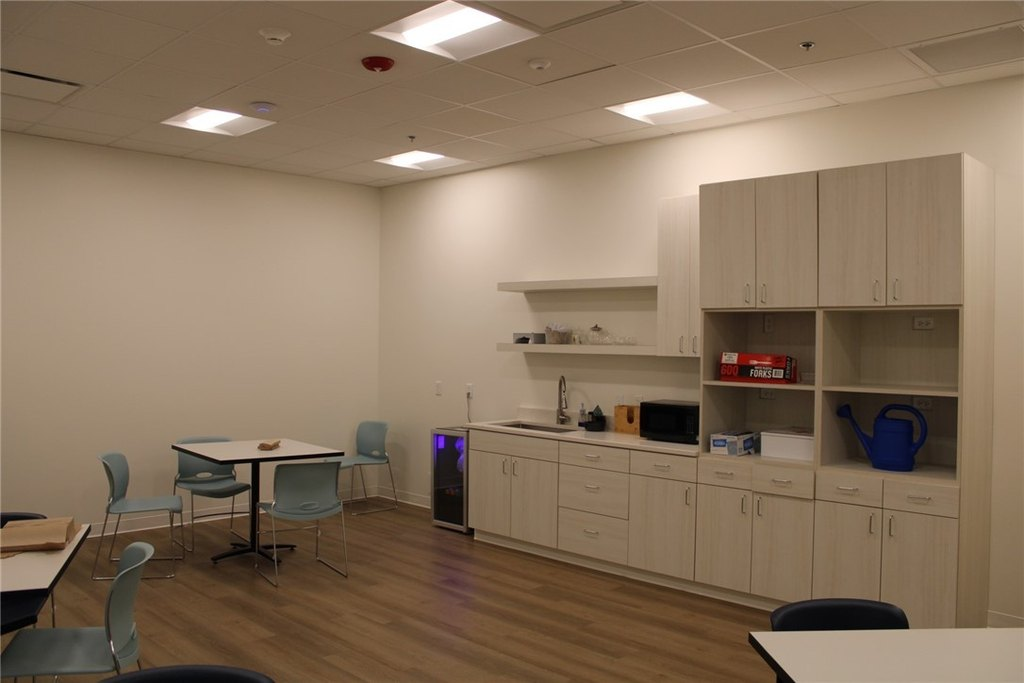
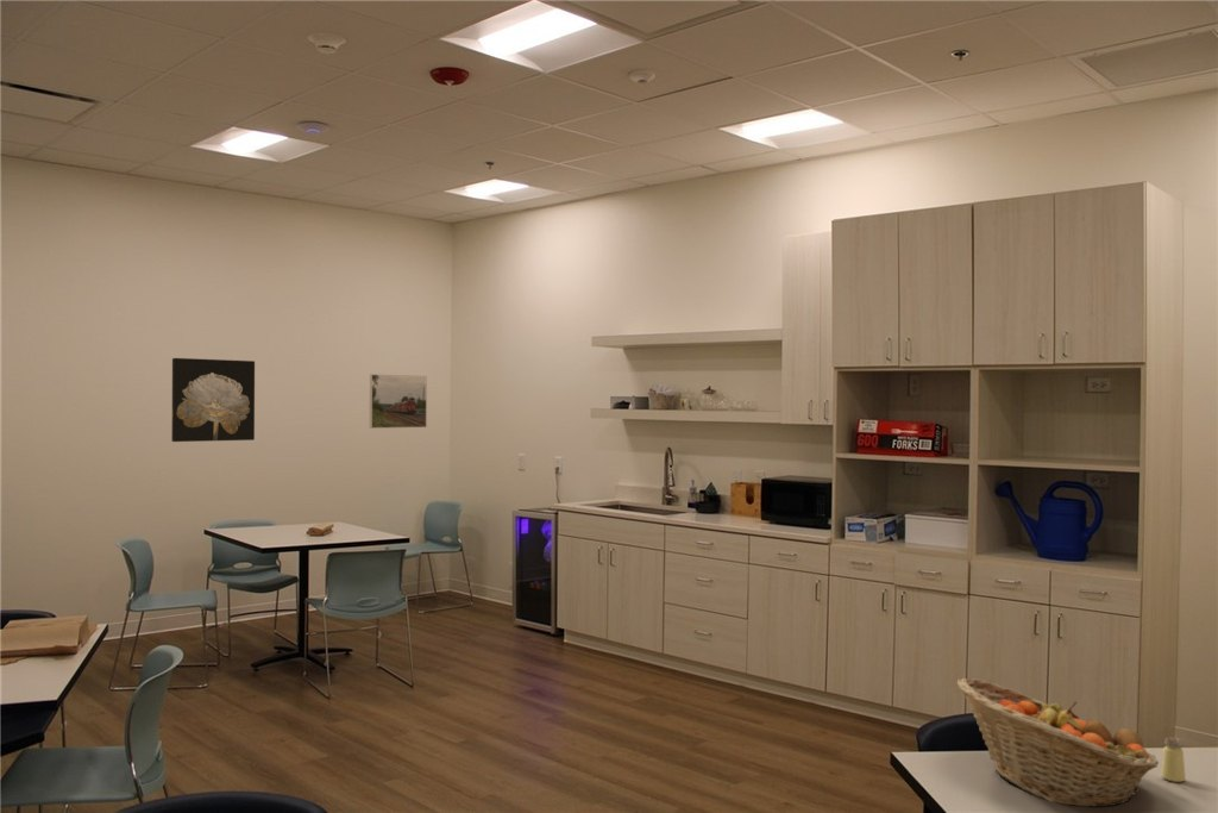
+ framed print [369,373,428,430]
+ wall art [170,357,256,443]
+ fruit basket [956,677,1160,808]
+ saltshaker [1161,736,1187,783]
